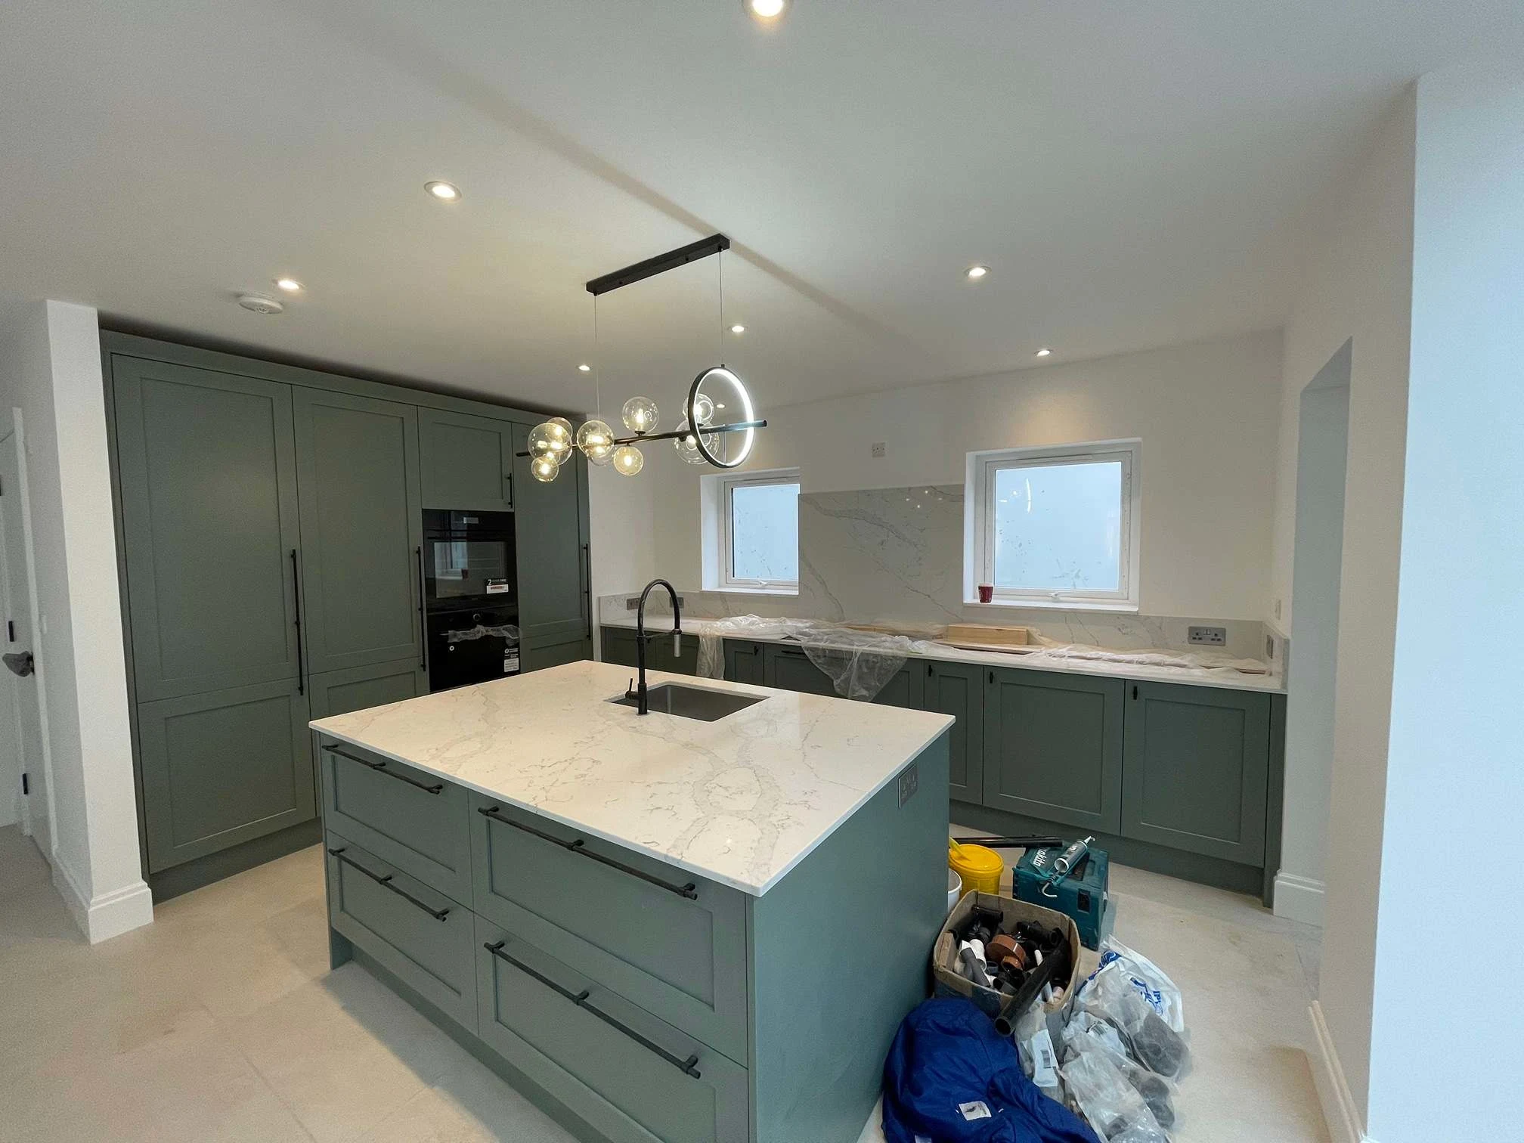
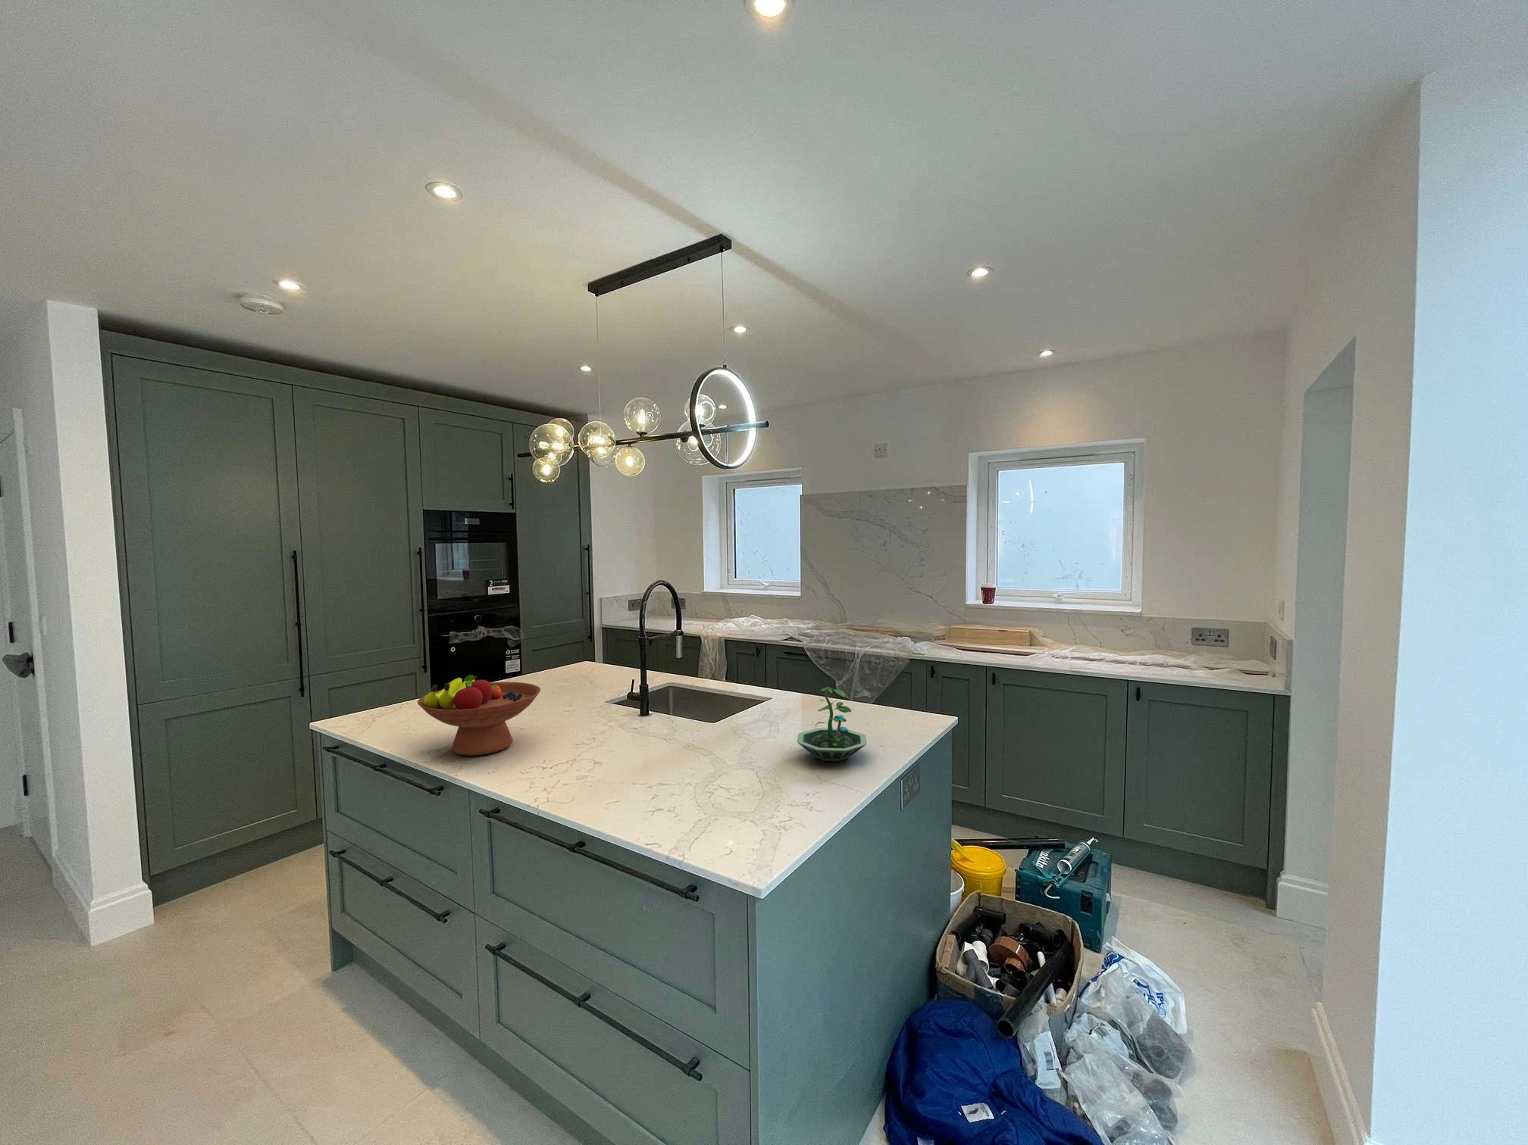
+ fruit bowl [416,675,541,757]
+ terrarium [796,686,867,763]
